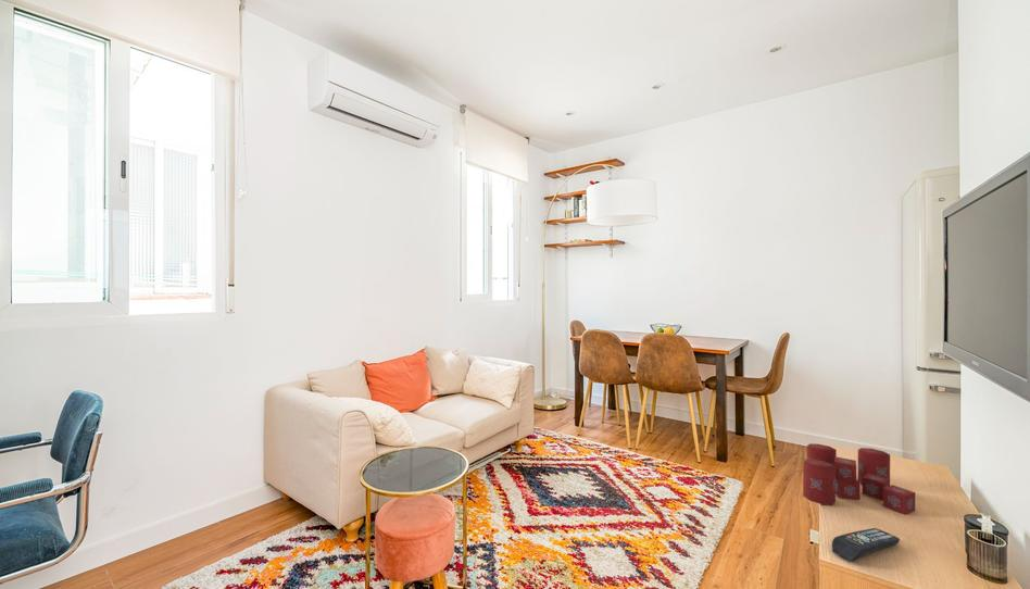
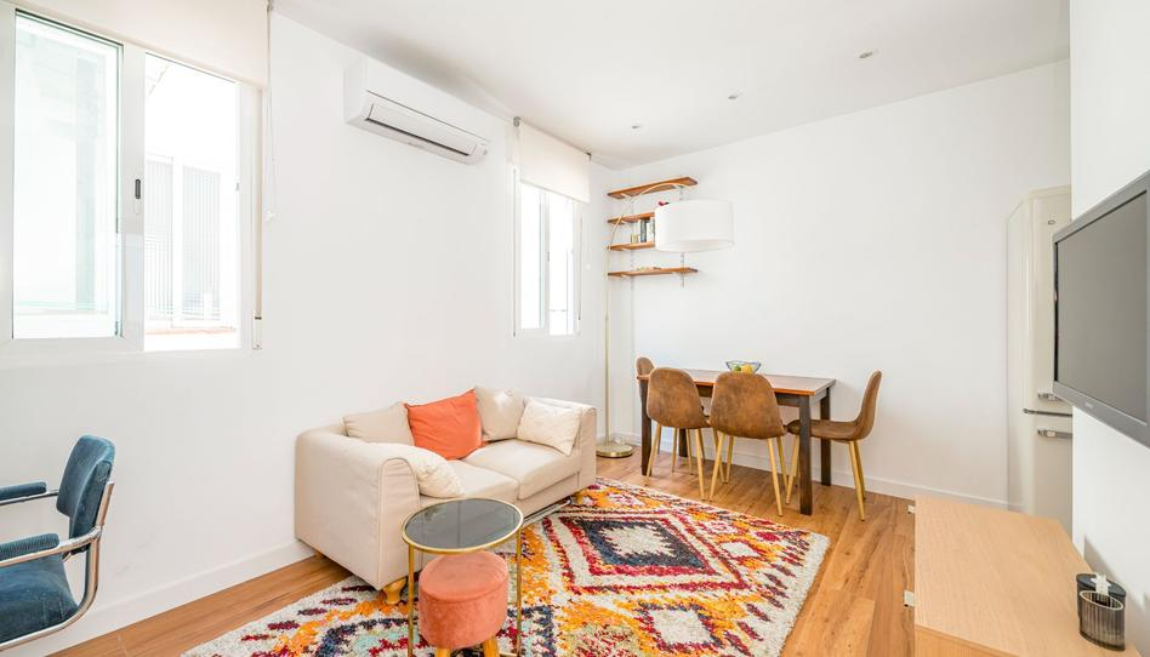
- candle [802,442,916,515]
- remote control [831,527,901,563]
